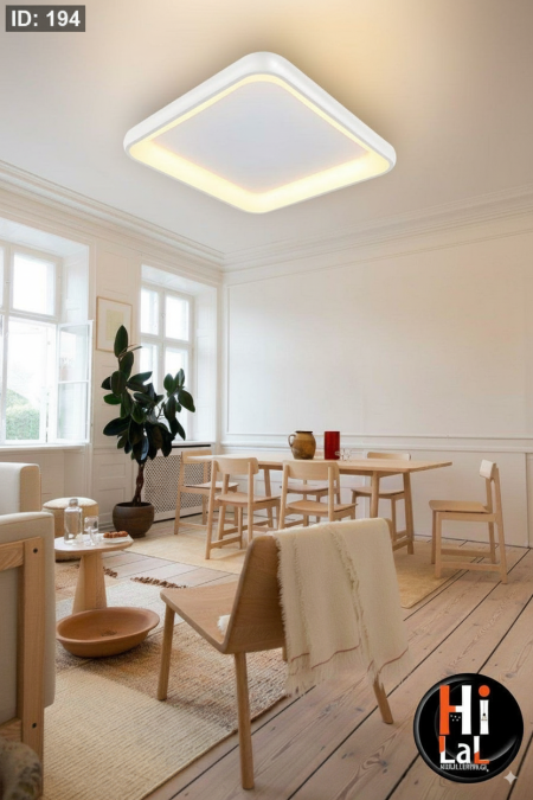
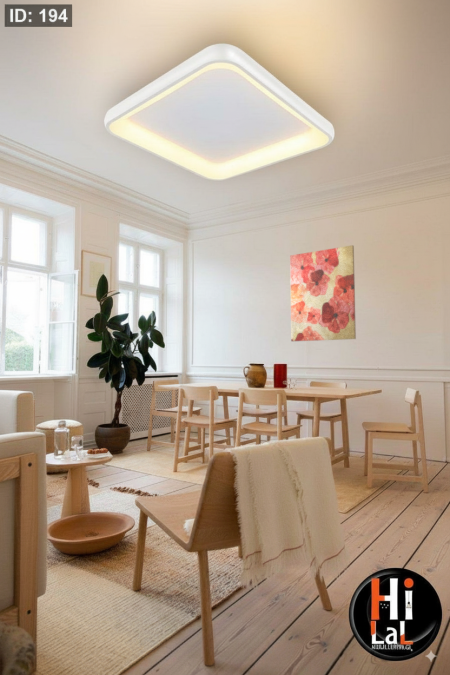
+ wall art [289,244,357,342]
